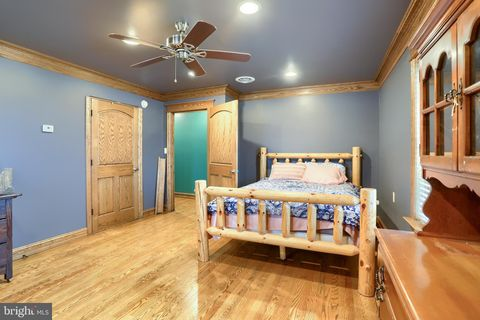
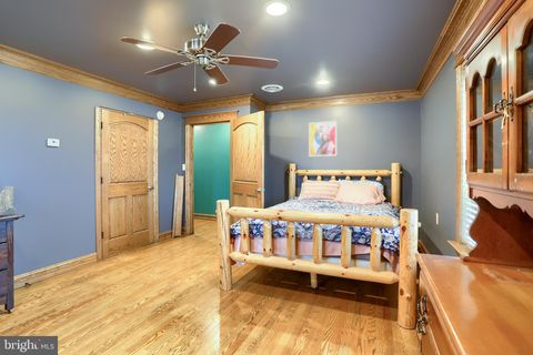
+ wall art [308,120,338,158]
